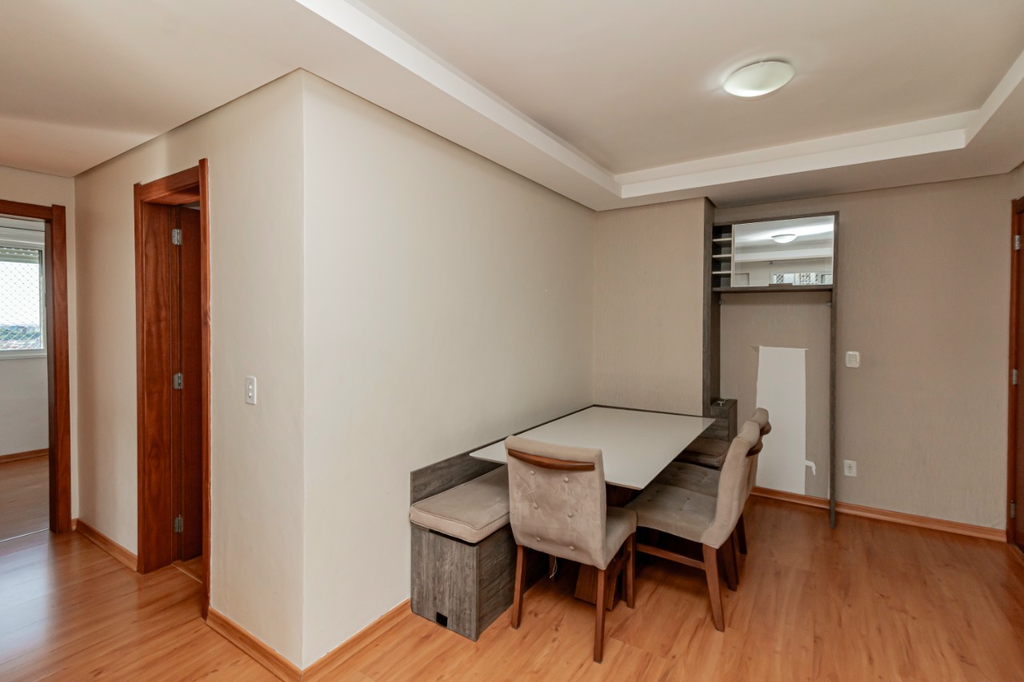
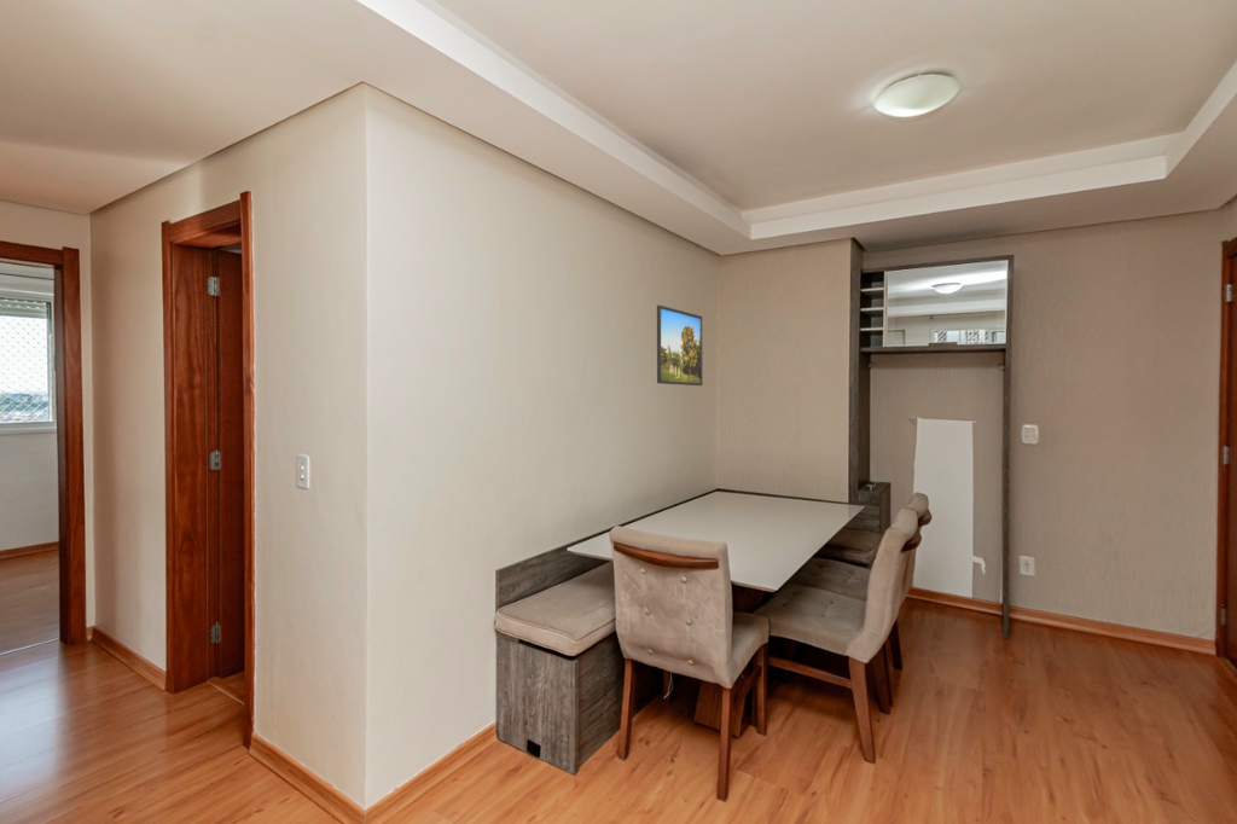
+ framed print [656,304,703,387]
